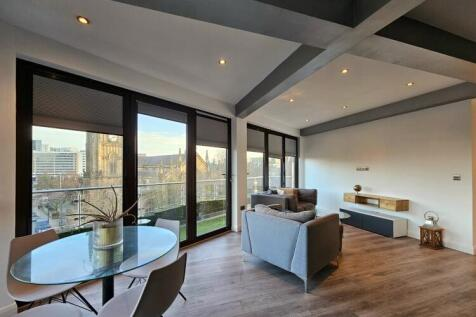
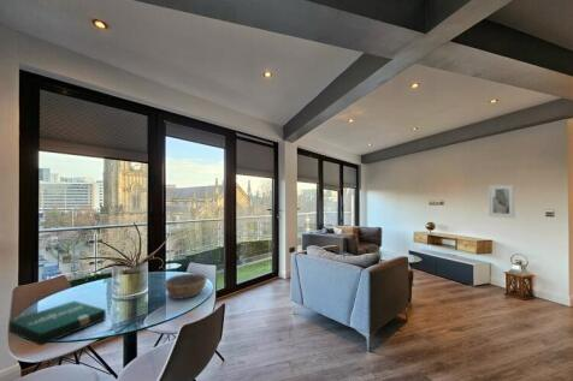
+ pizza box [8,299,107,347]
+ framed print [488,184,515,219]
+ bowl [163,272,208,300]
